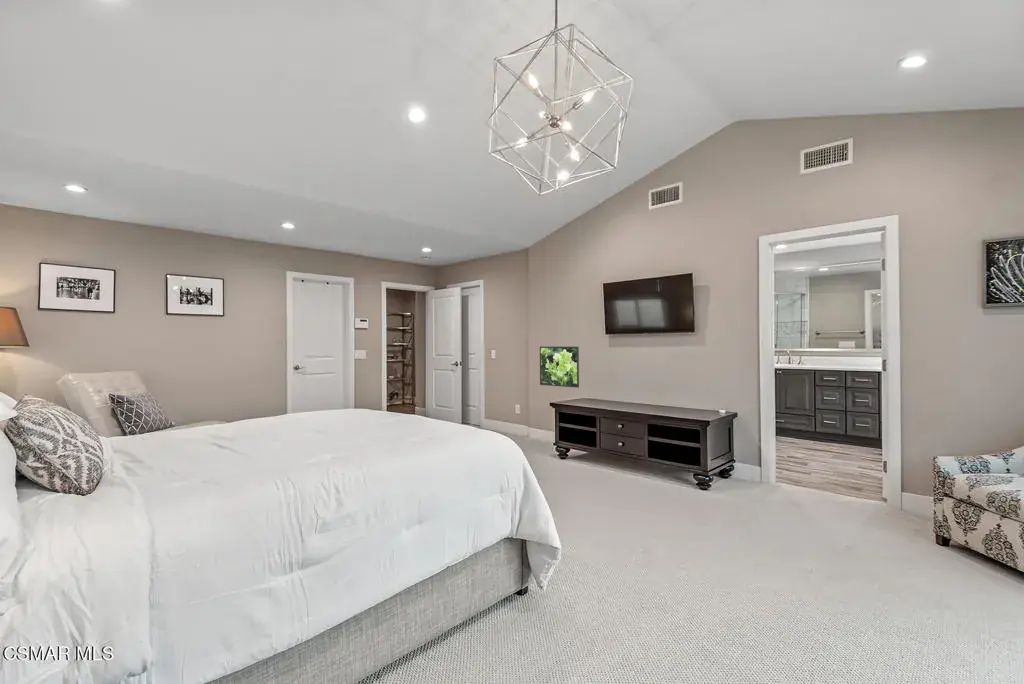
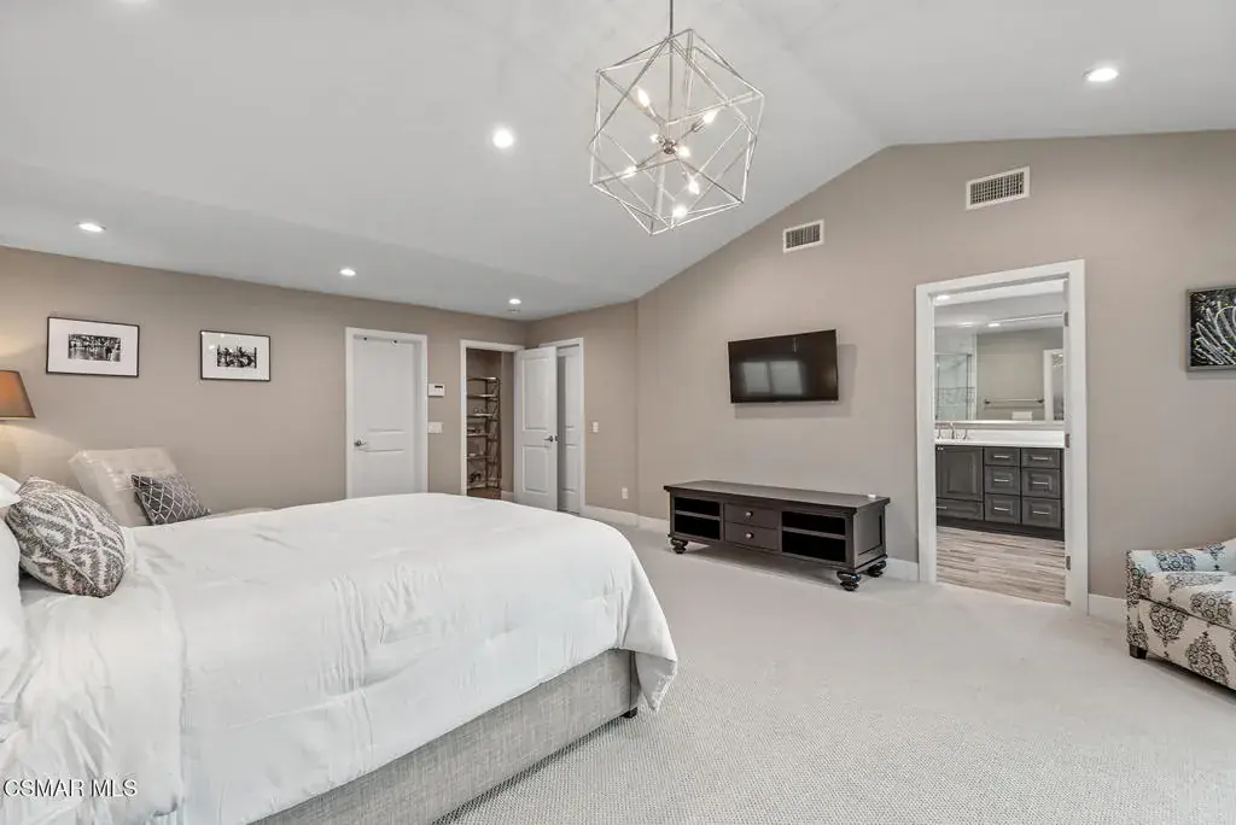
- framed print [539,346,580,389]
